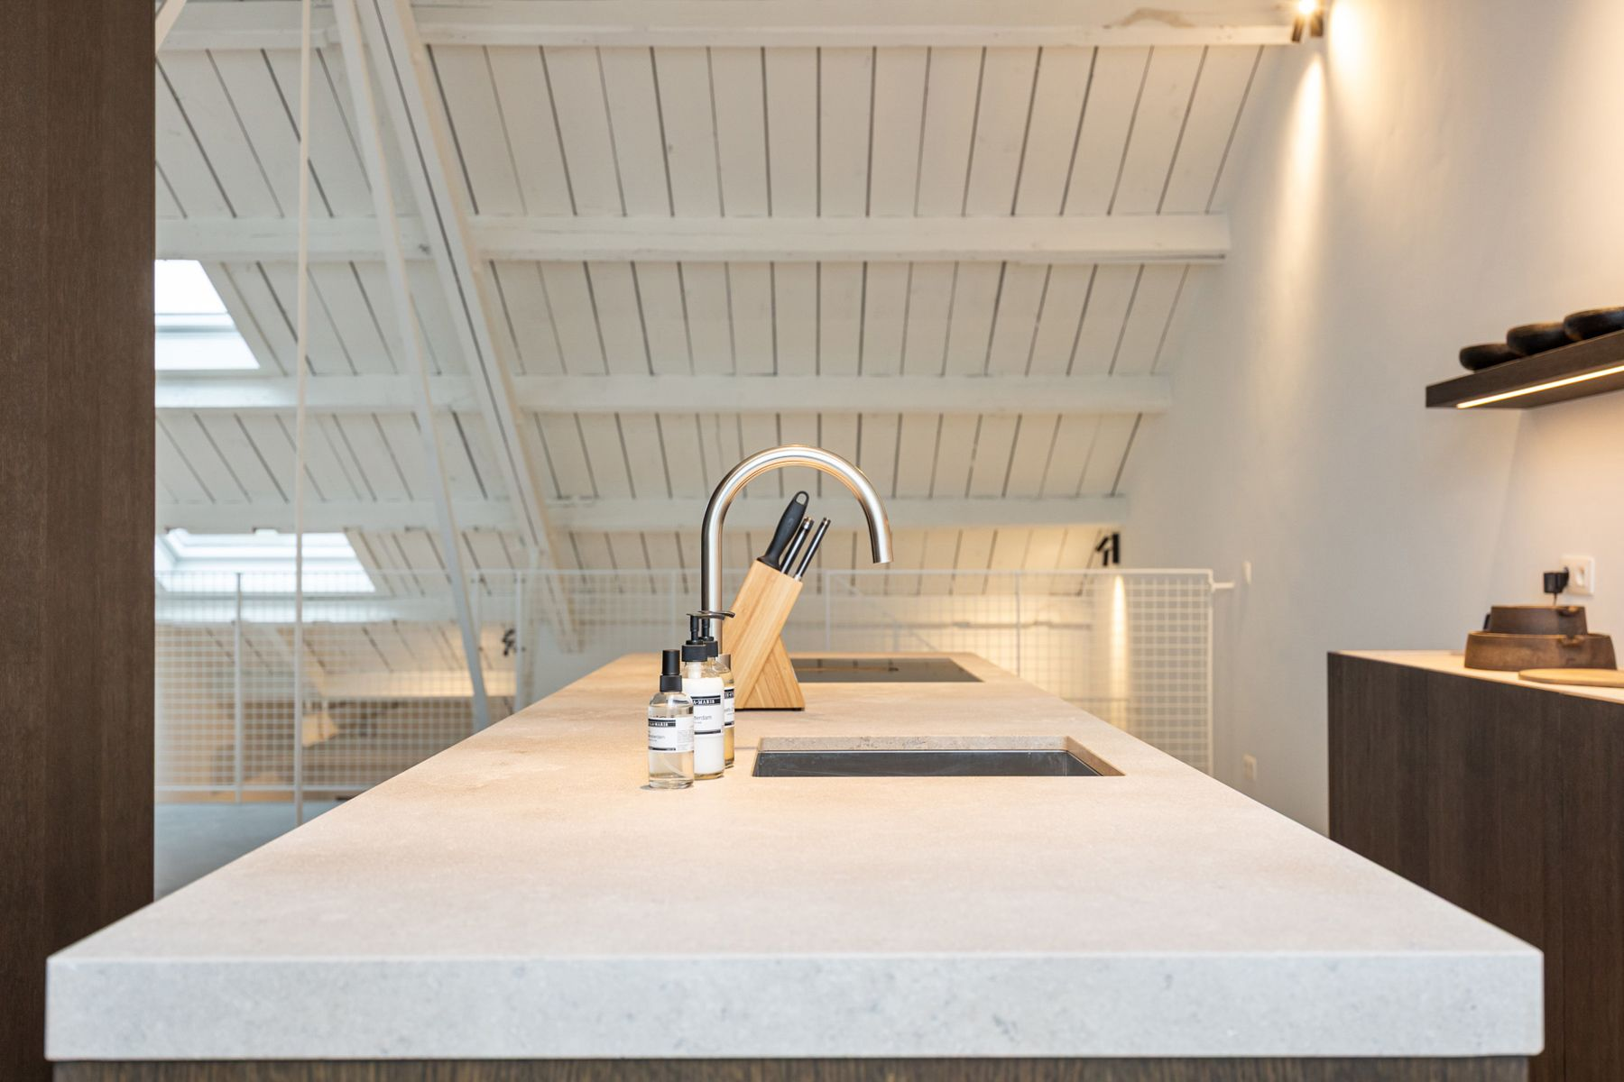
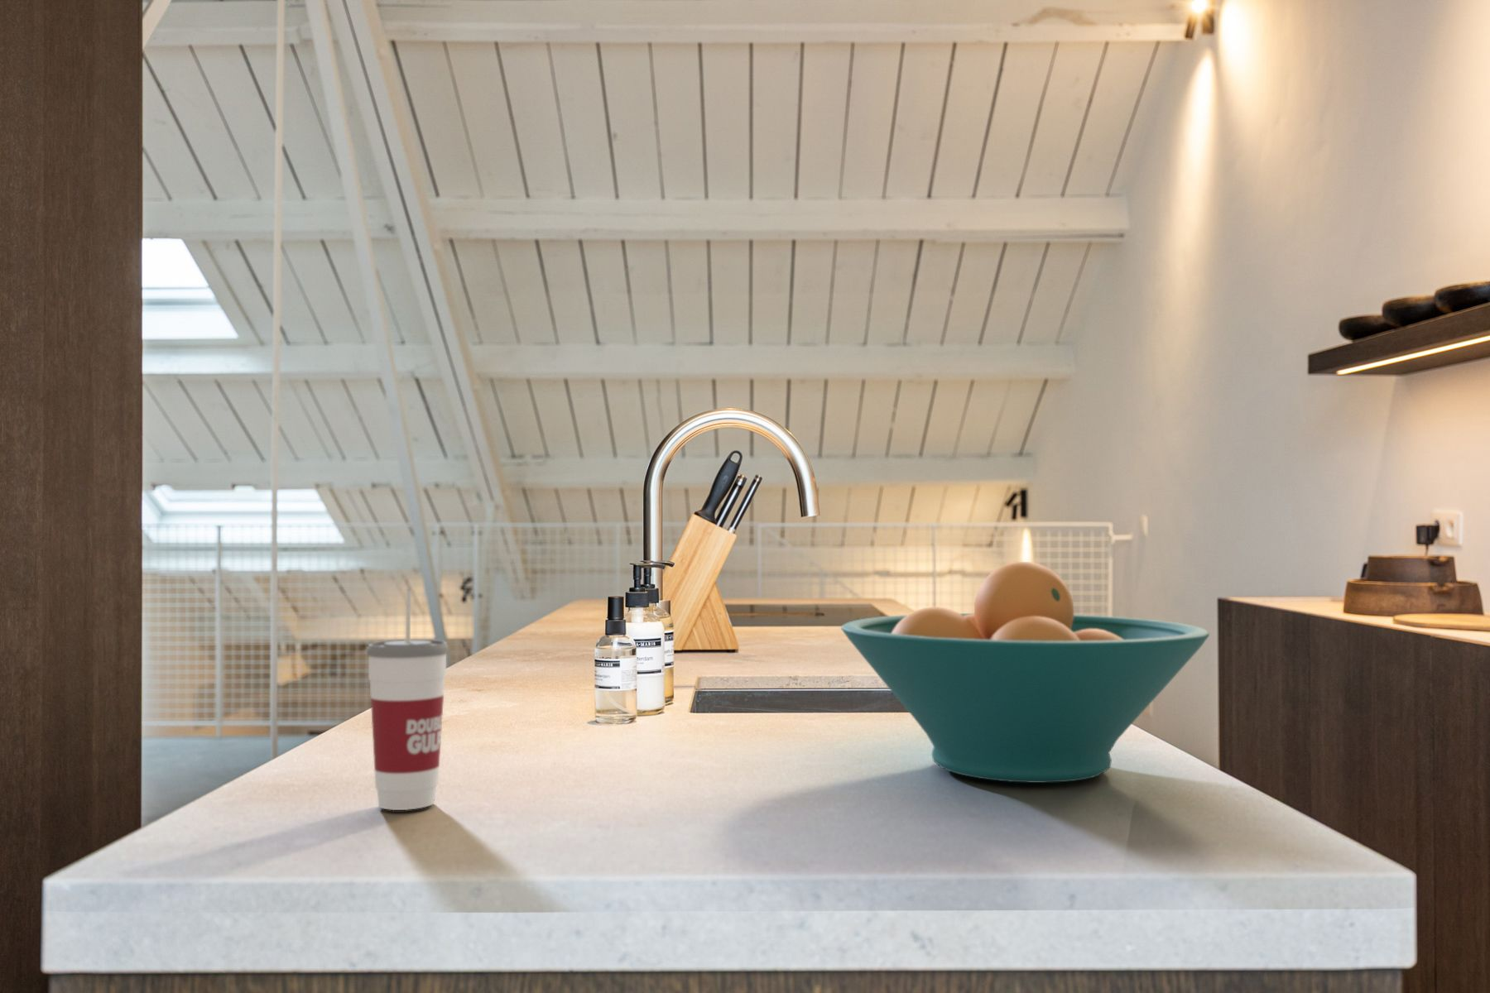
+ cup [366,587,449,811]
+ fruit bowl [840,561,1211,784]
